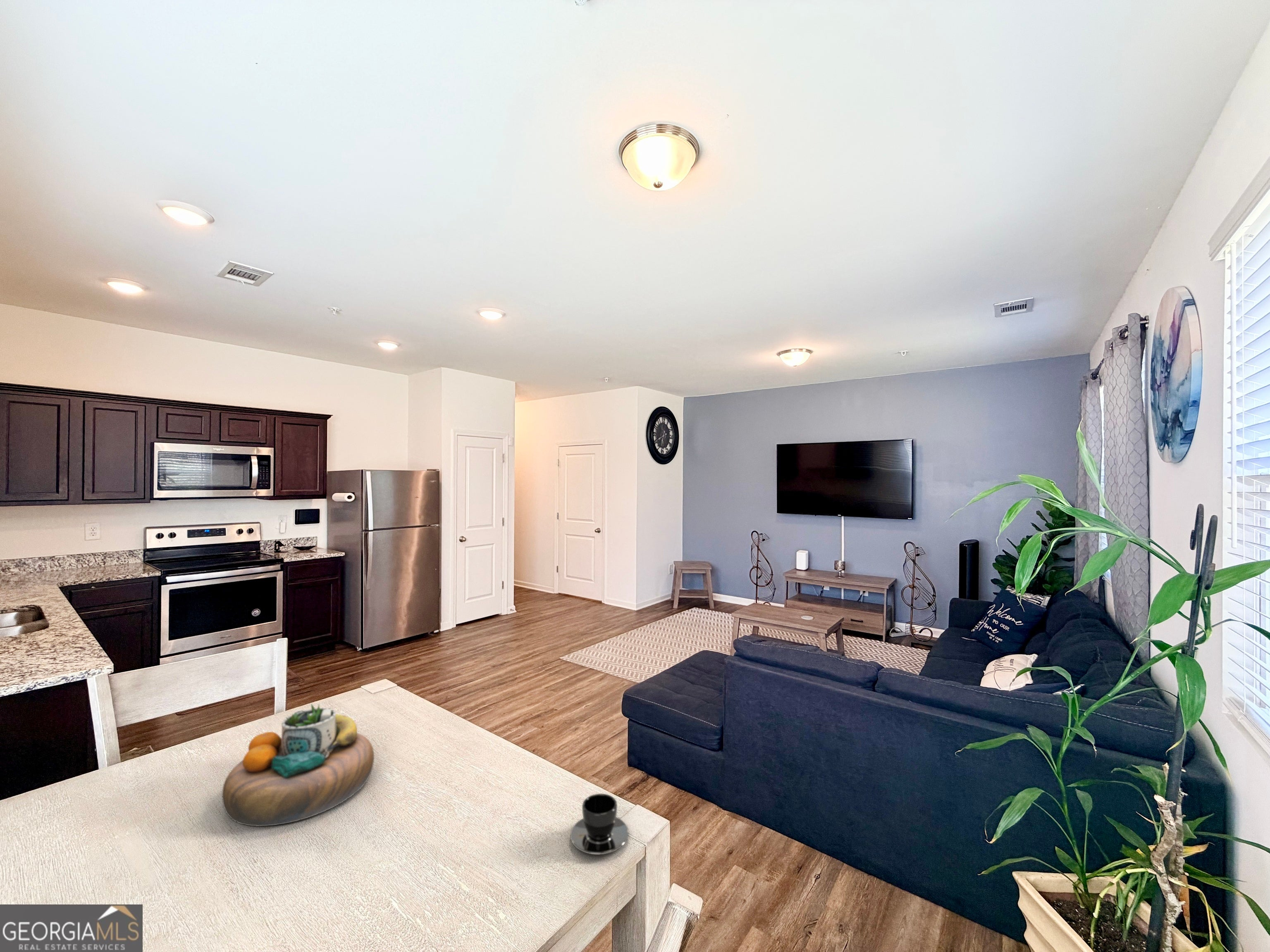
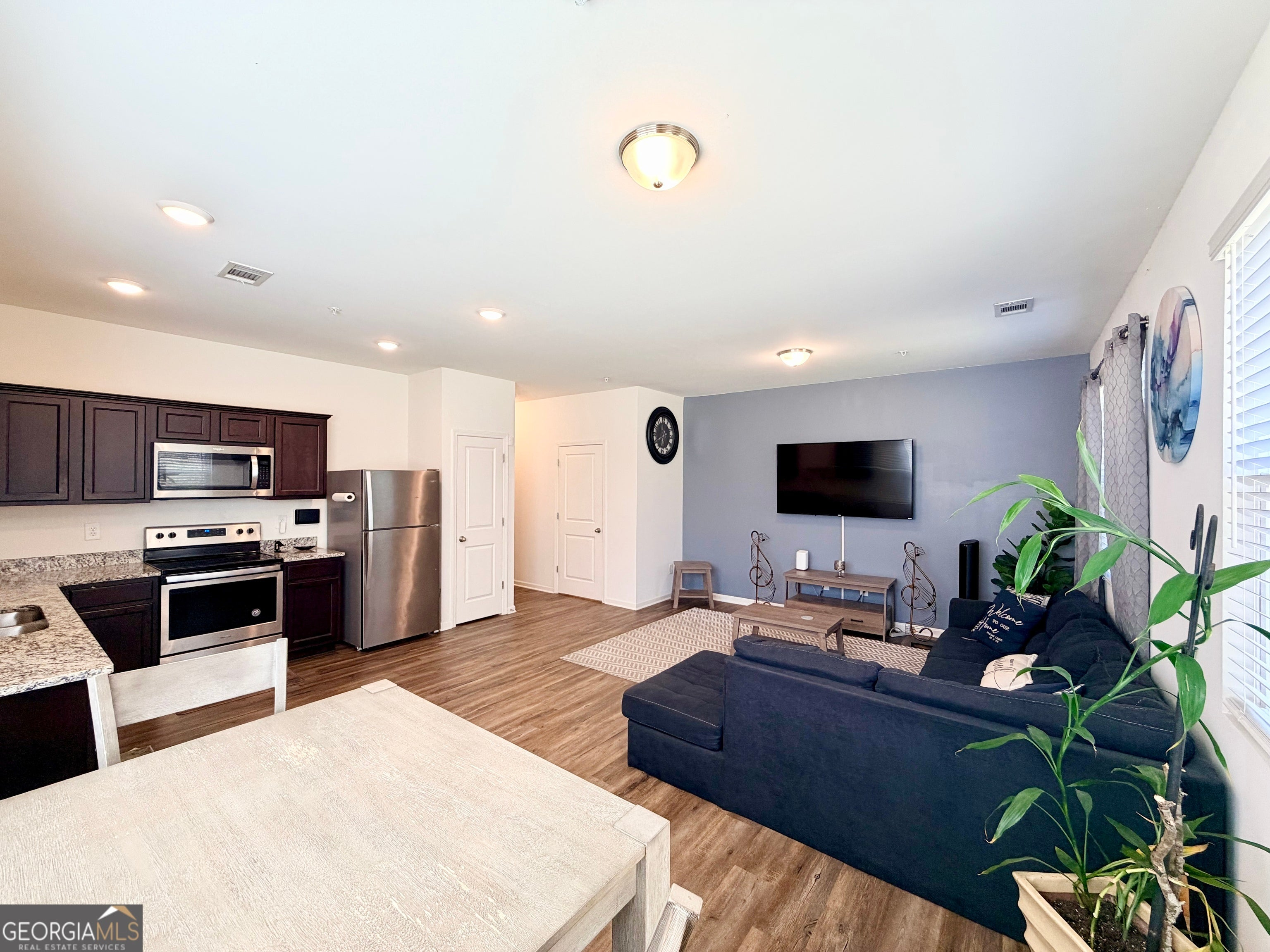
- teacup [570,793,629,855]
- decorative bowl [222,703,375,827]
